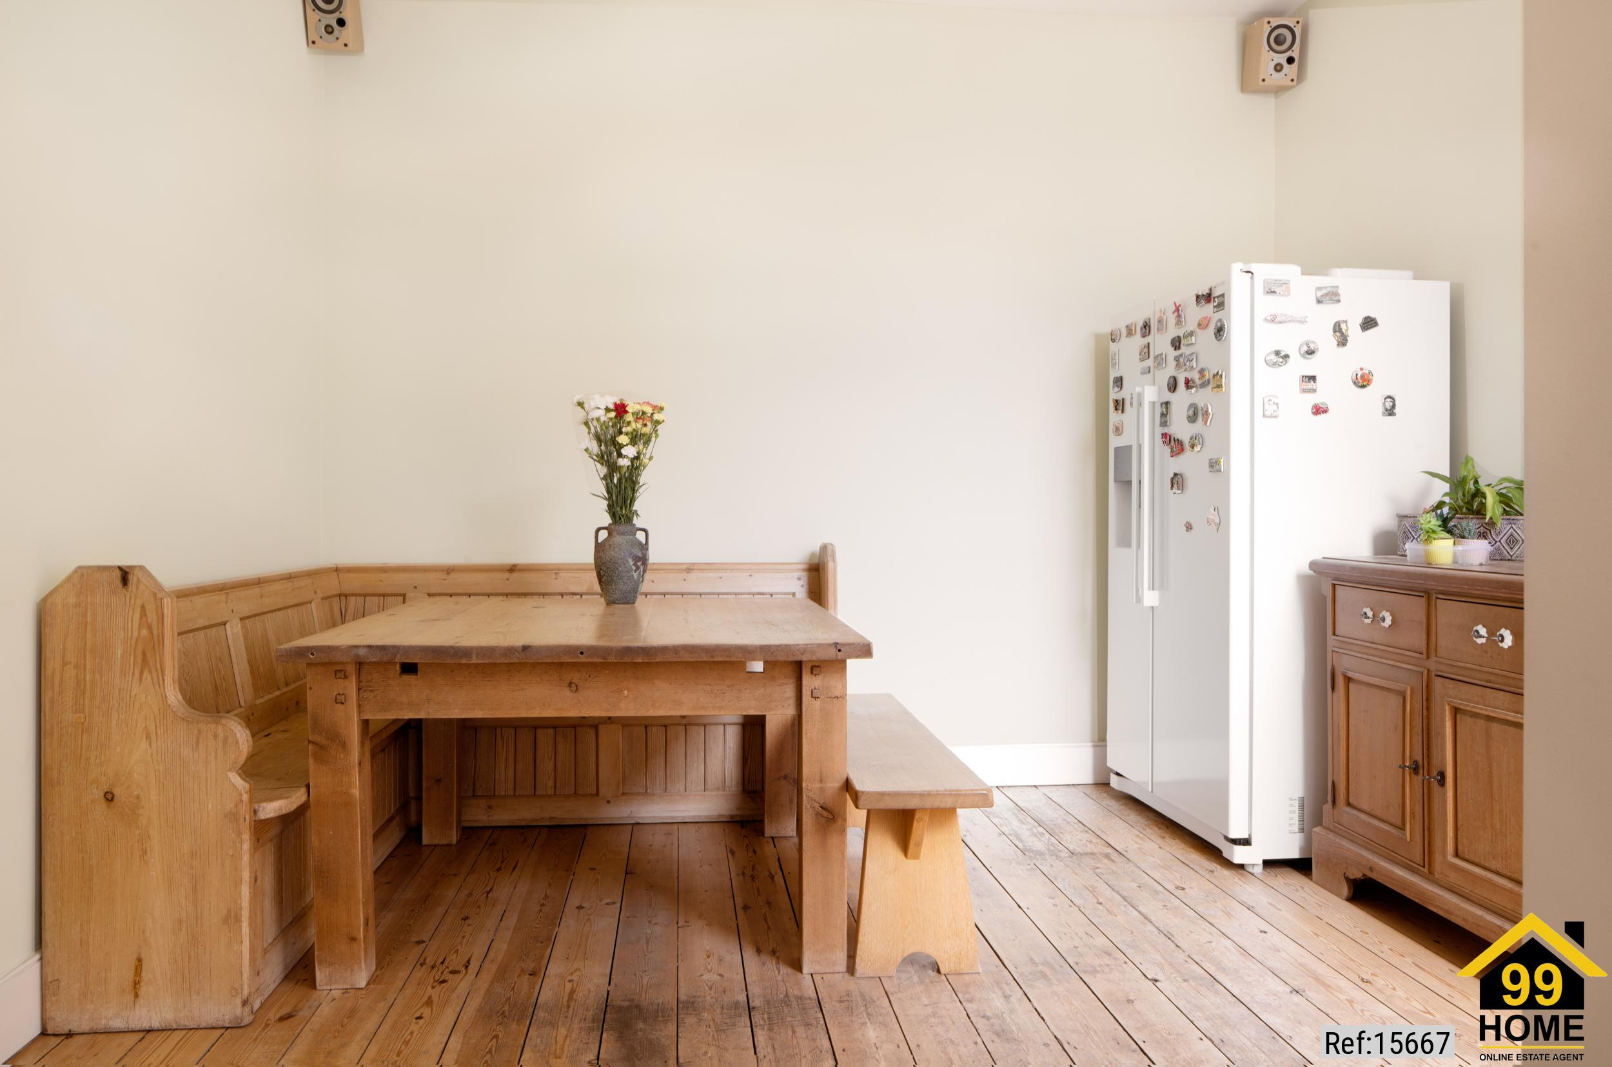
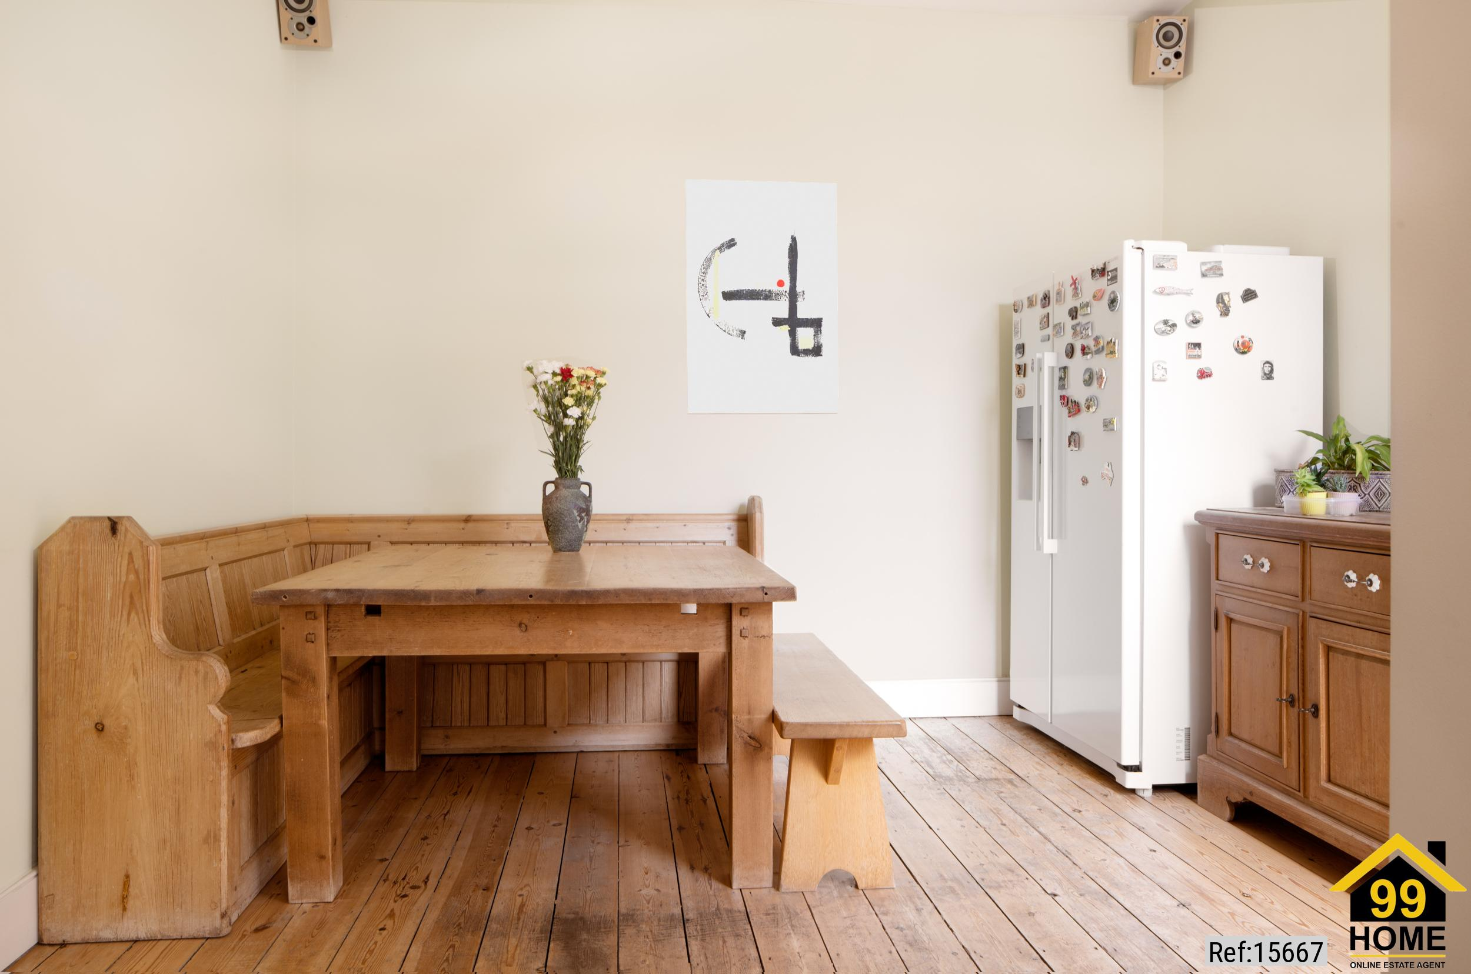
+ wall art [685,178,839,414]
